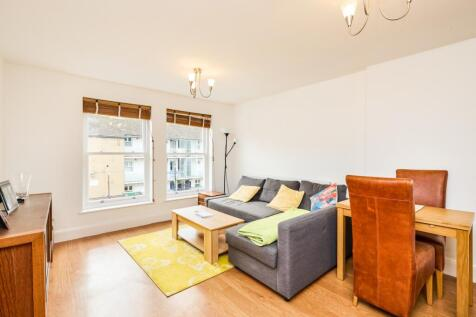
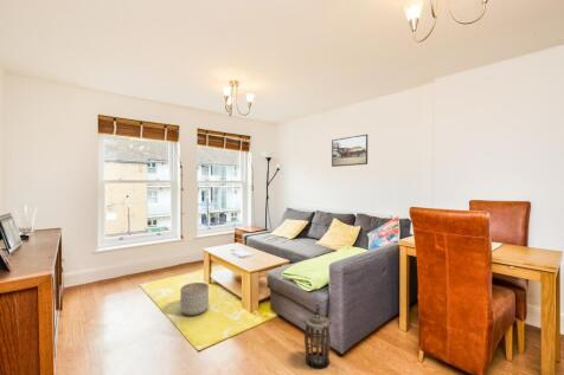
+ planter [179,282,210,317]
+ lantern [303,303,332,370]
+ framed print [331,134,368,168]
